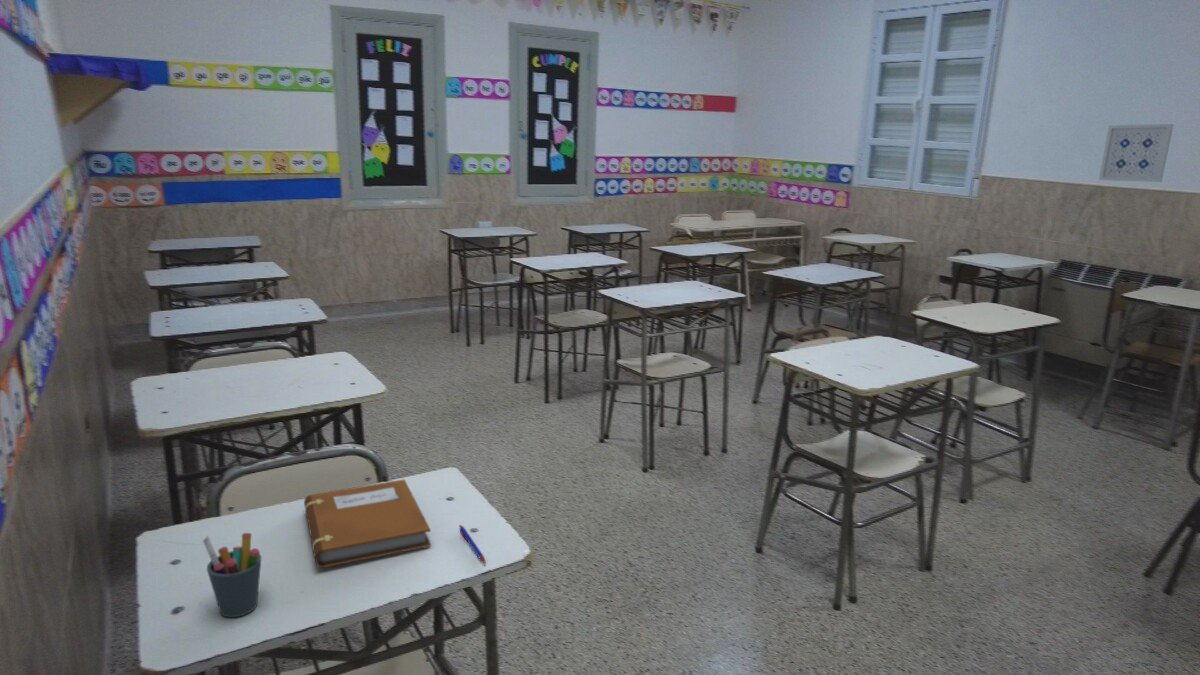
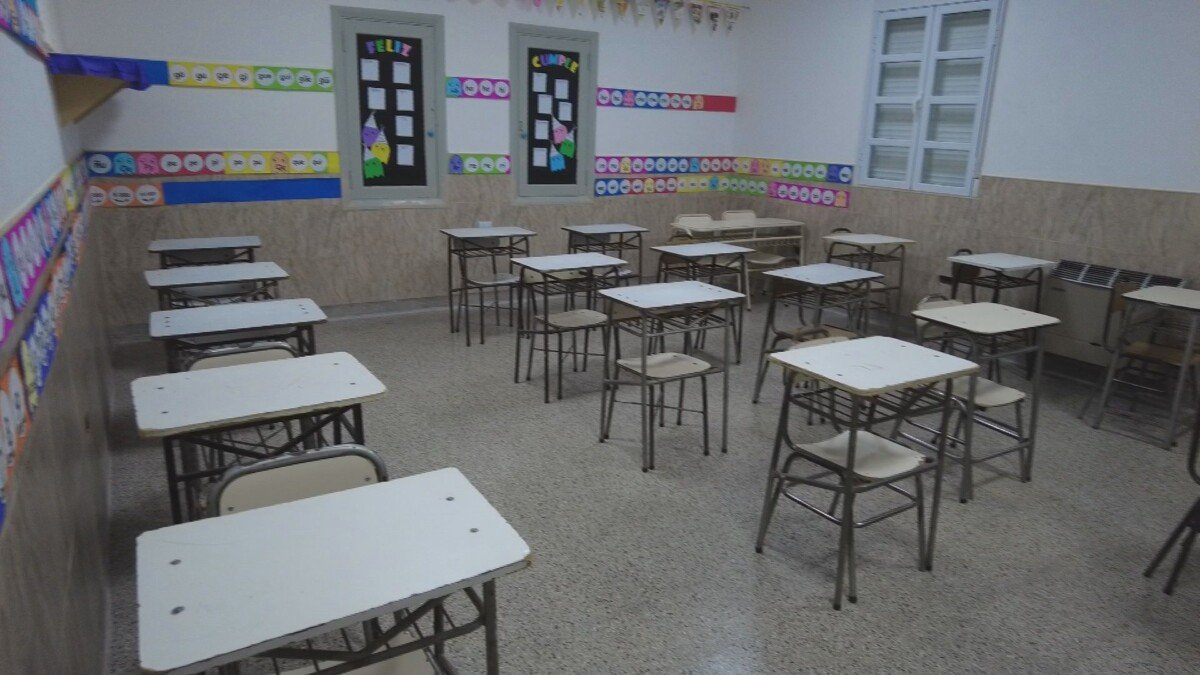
- pen holder [202,532,262,618]
- pen [458,524,487,564]
- wall art [1098,123,1175,183]
- notebook [303,478,432,569]
